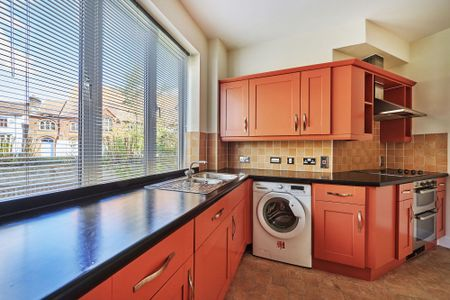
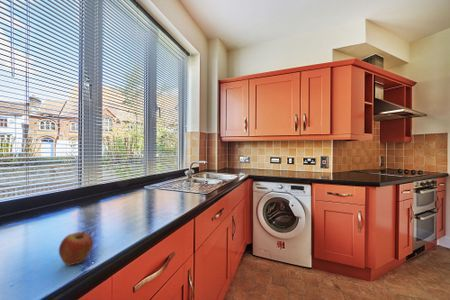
+ fruit [58,230,94,266]
